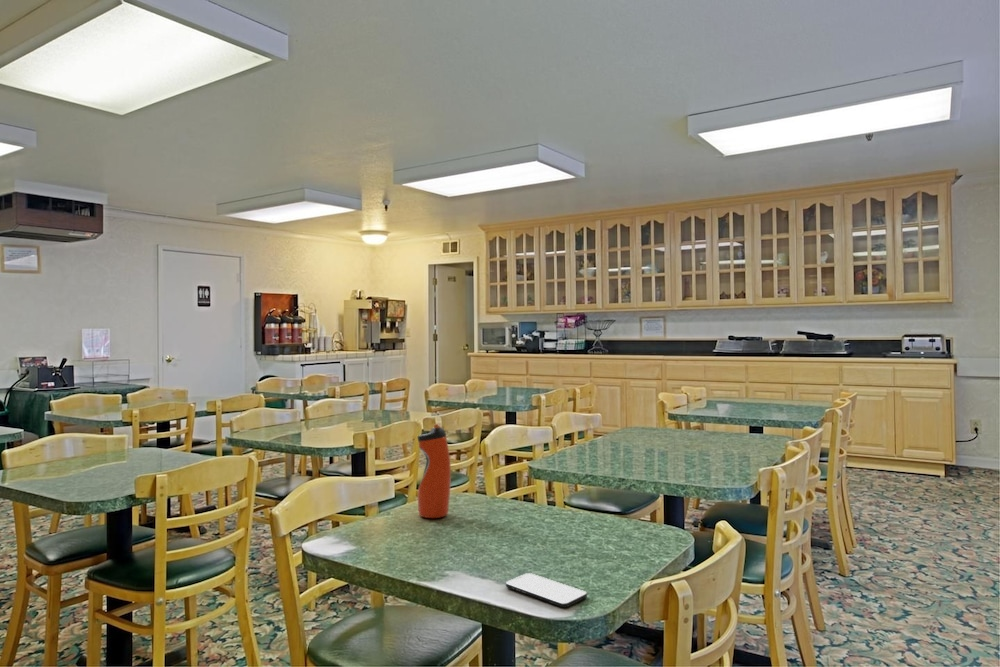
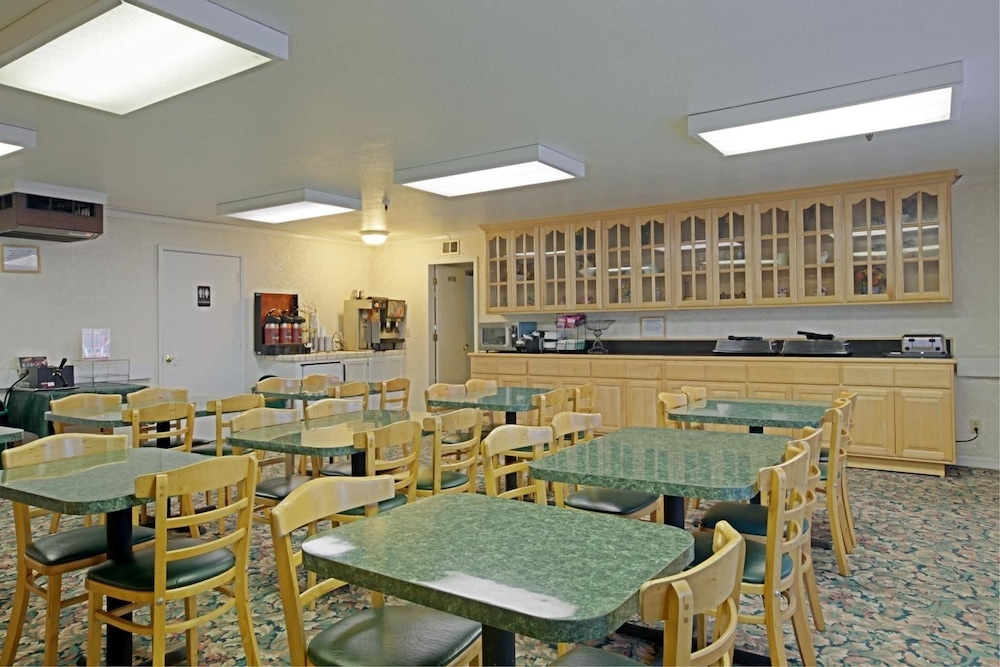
- smartphone [505,572,588,608]
- water bottle [417,422,452,519]
